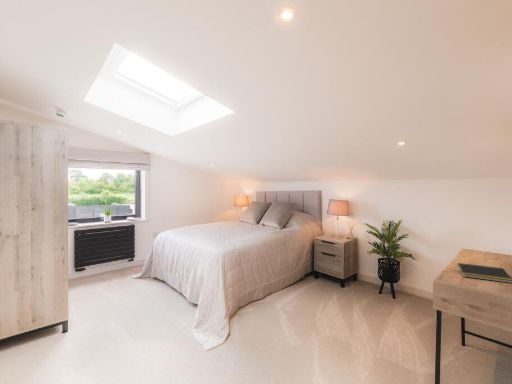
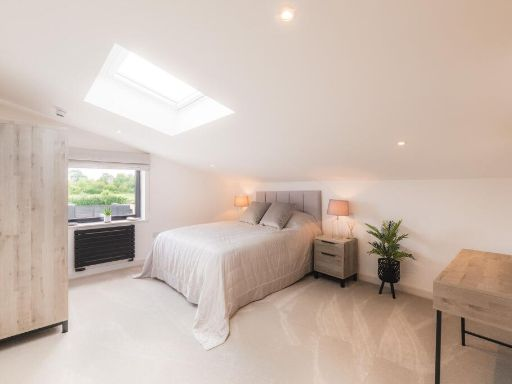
- notepad [456,262,512,284]
